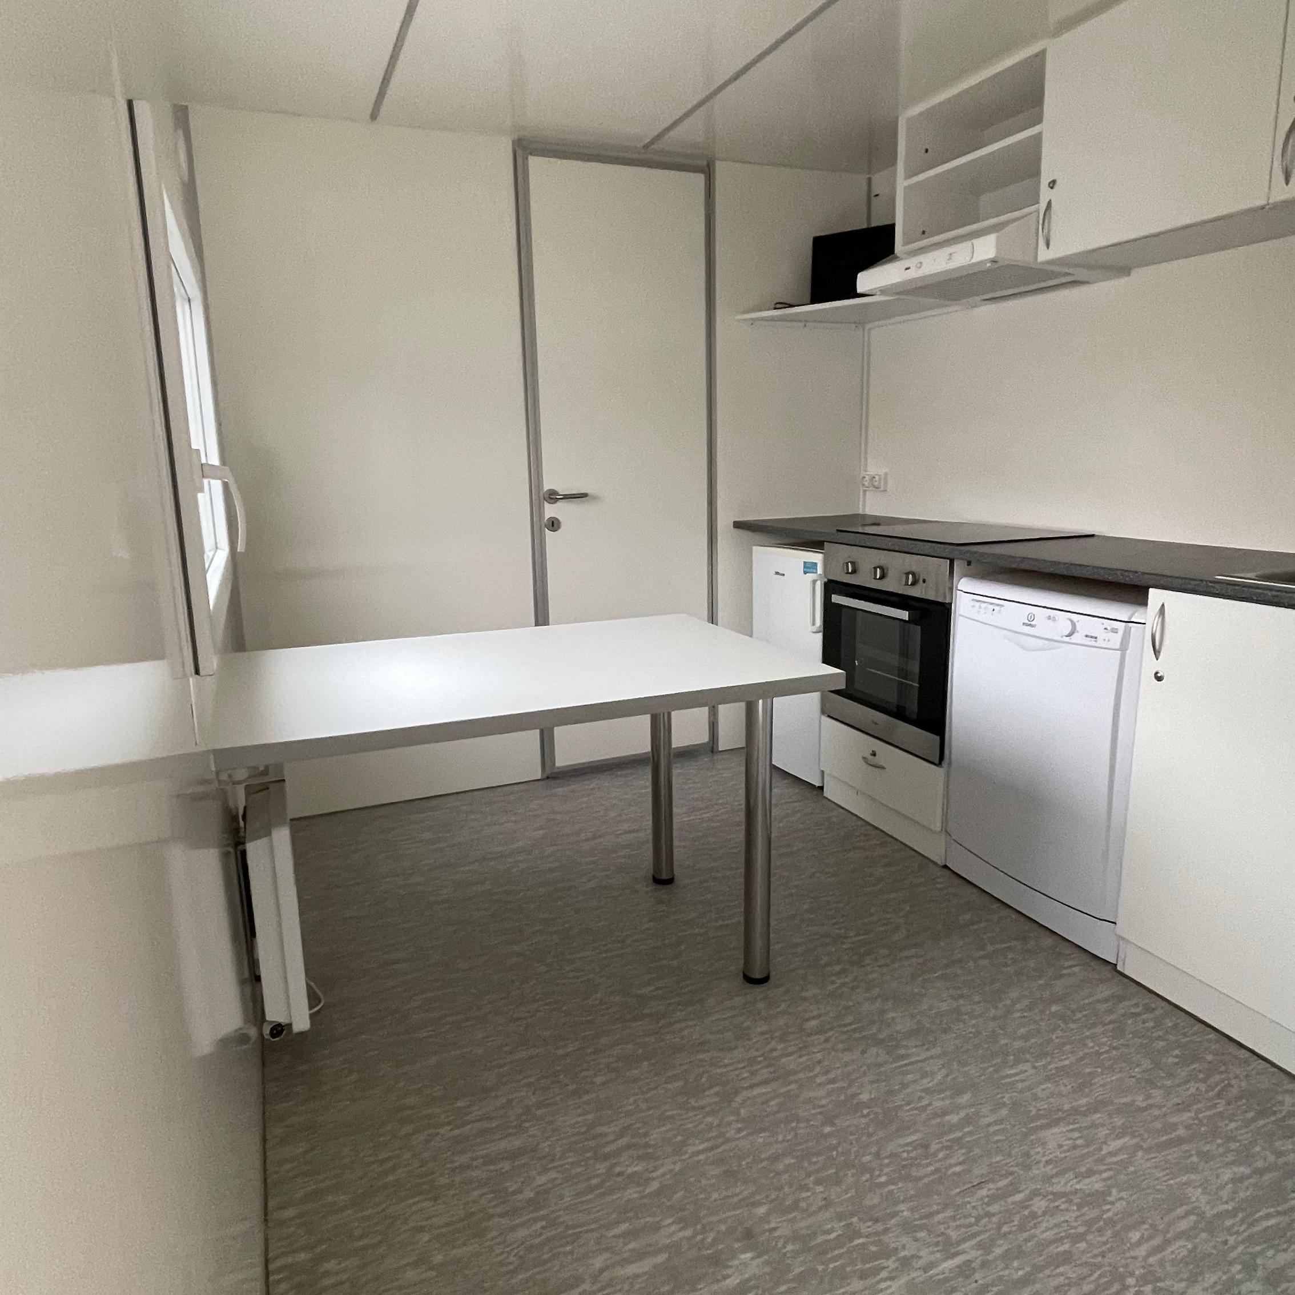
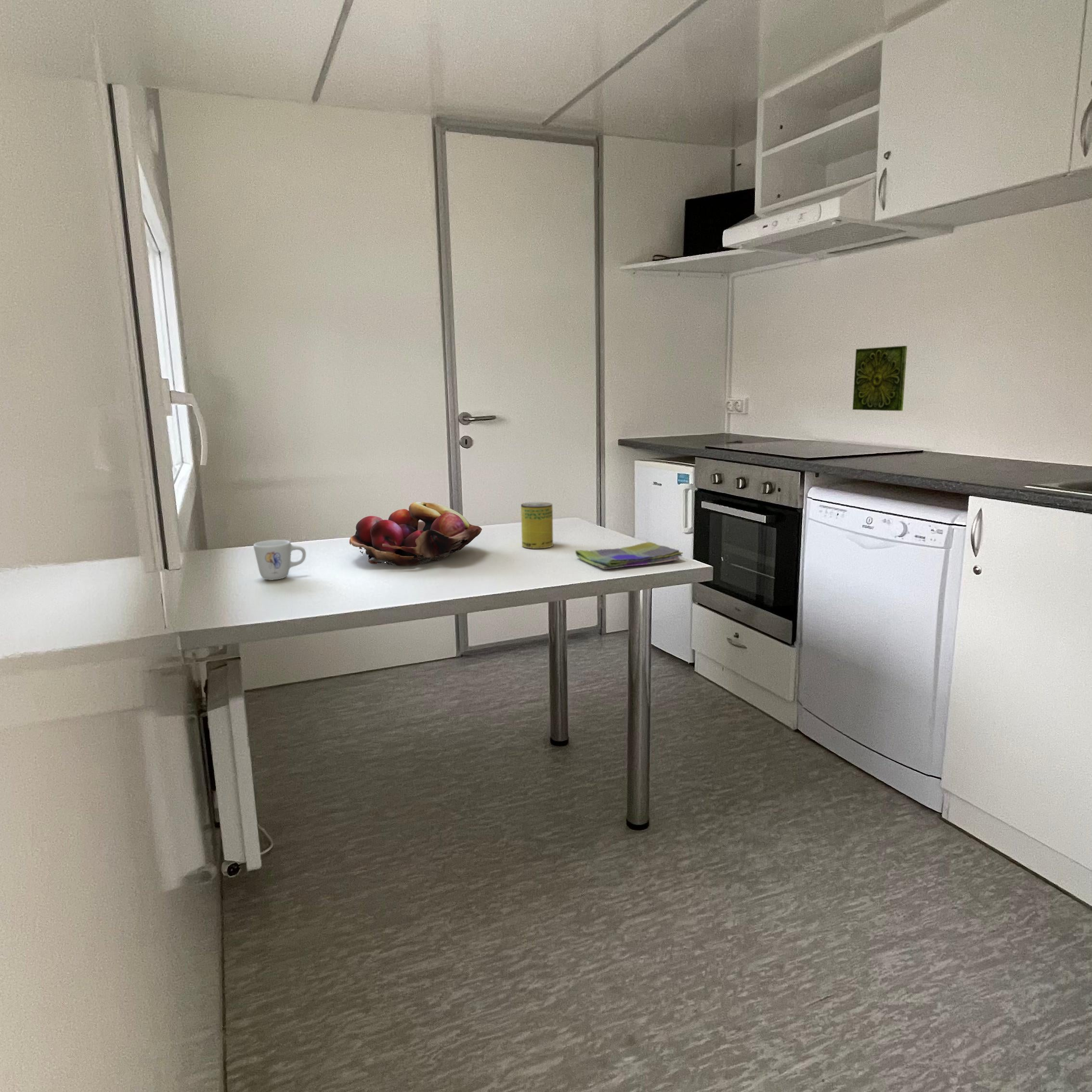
+ decorative tile [852,345,908,411]
+ beverage can [520,502,554,549]
+ fruit basket [349,501,482,566]
+ mug [253,539,306,581]
+ dish towel [575,542,684,570]
